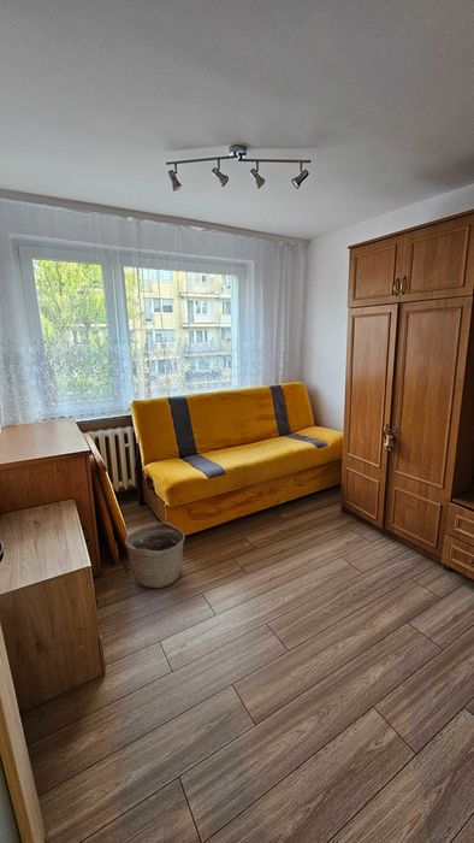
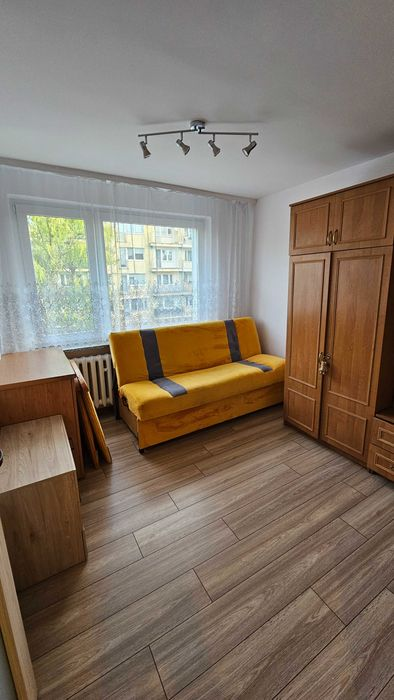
- basket [124,521,185,589]
